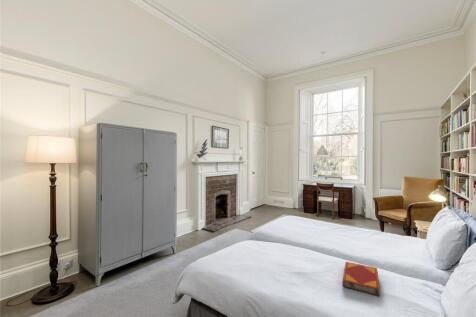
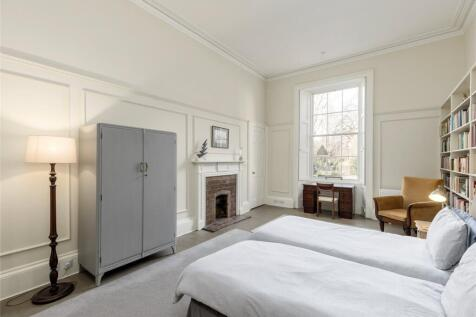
- hardback book [341,261,381,297]
